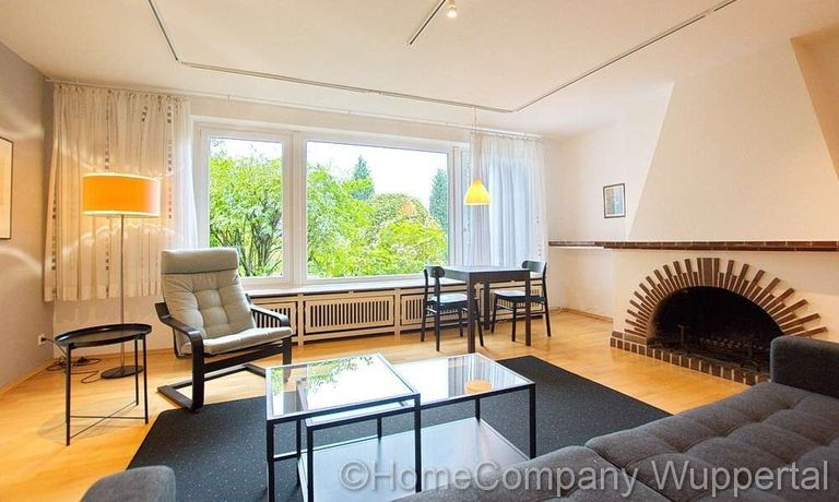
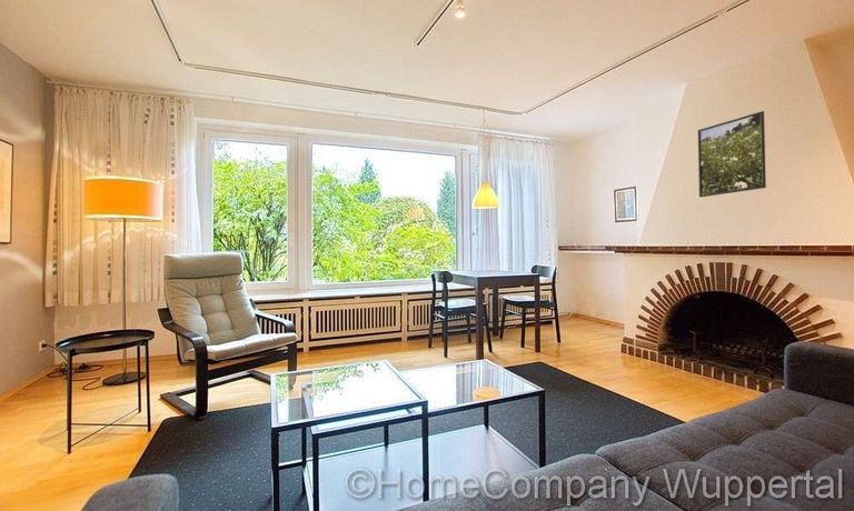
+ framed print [697,110,767,198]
